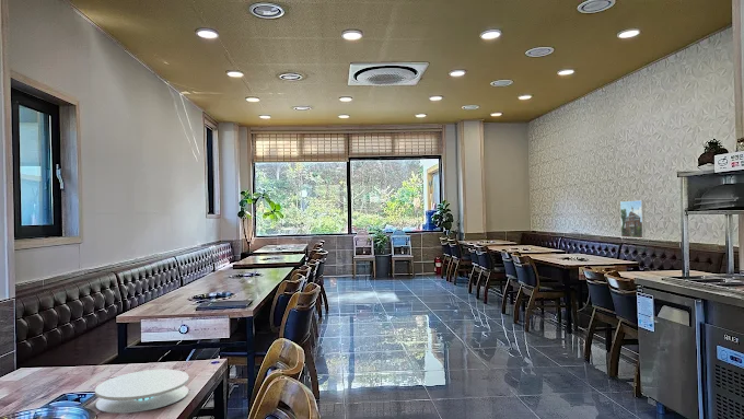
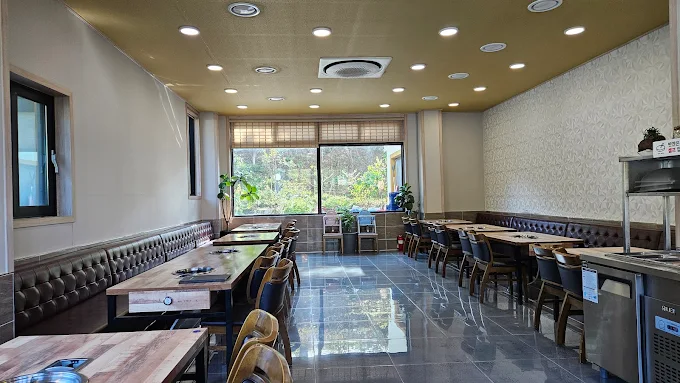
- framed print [619,199,646,240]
- plate [94,369,190,415]
